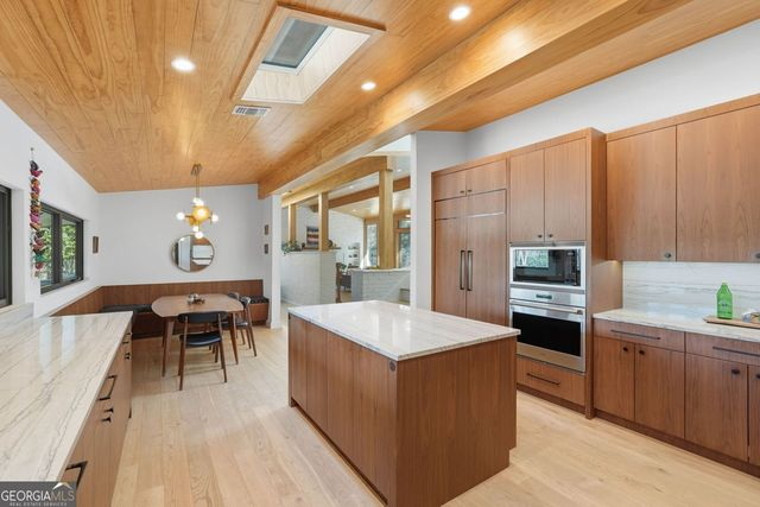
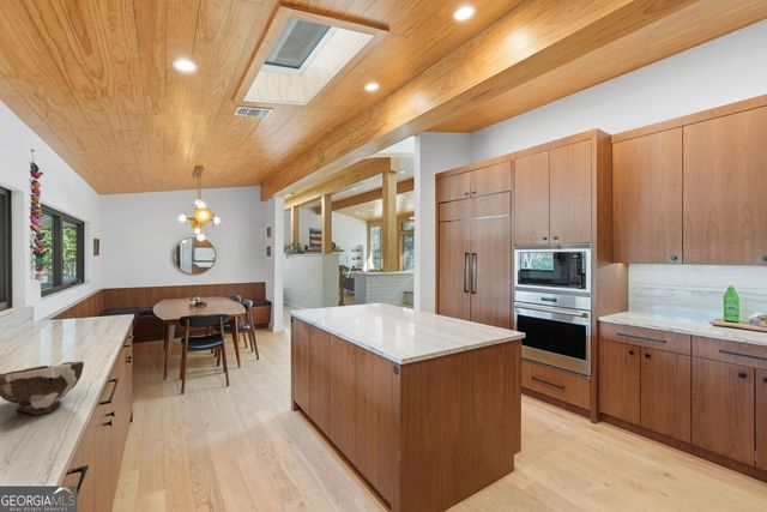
+ bowl [0,361,85,416]
